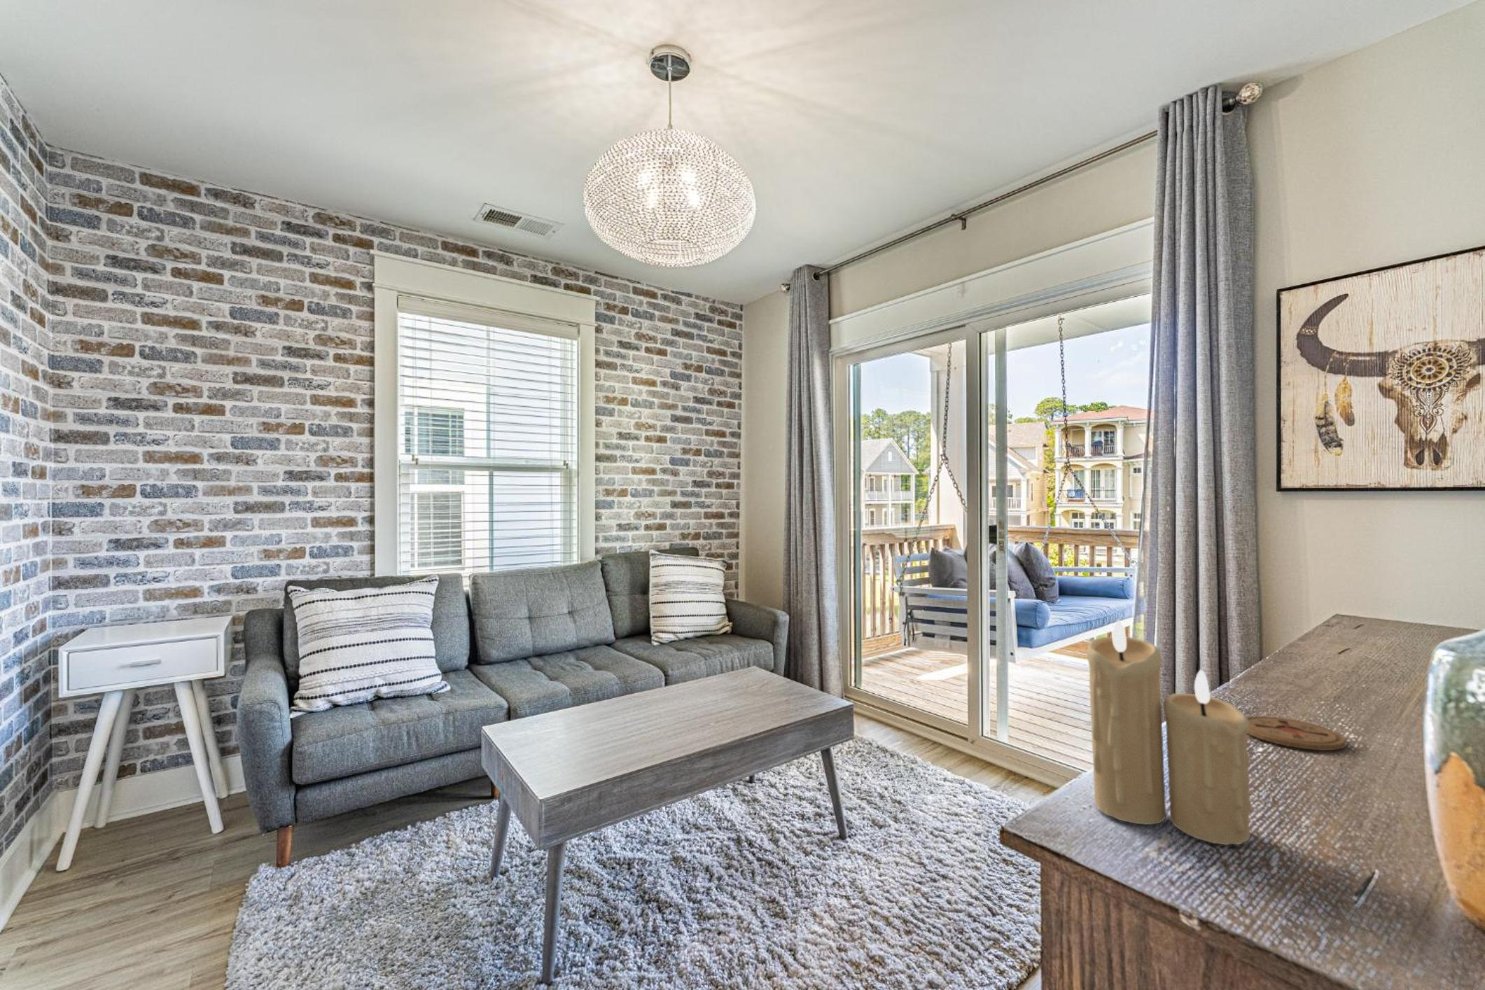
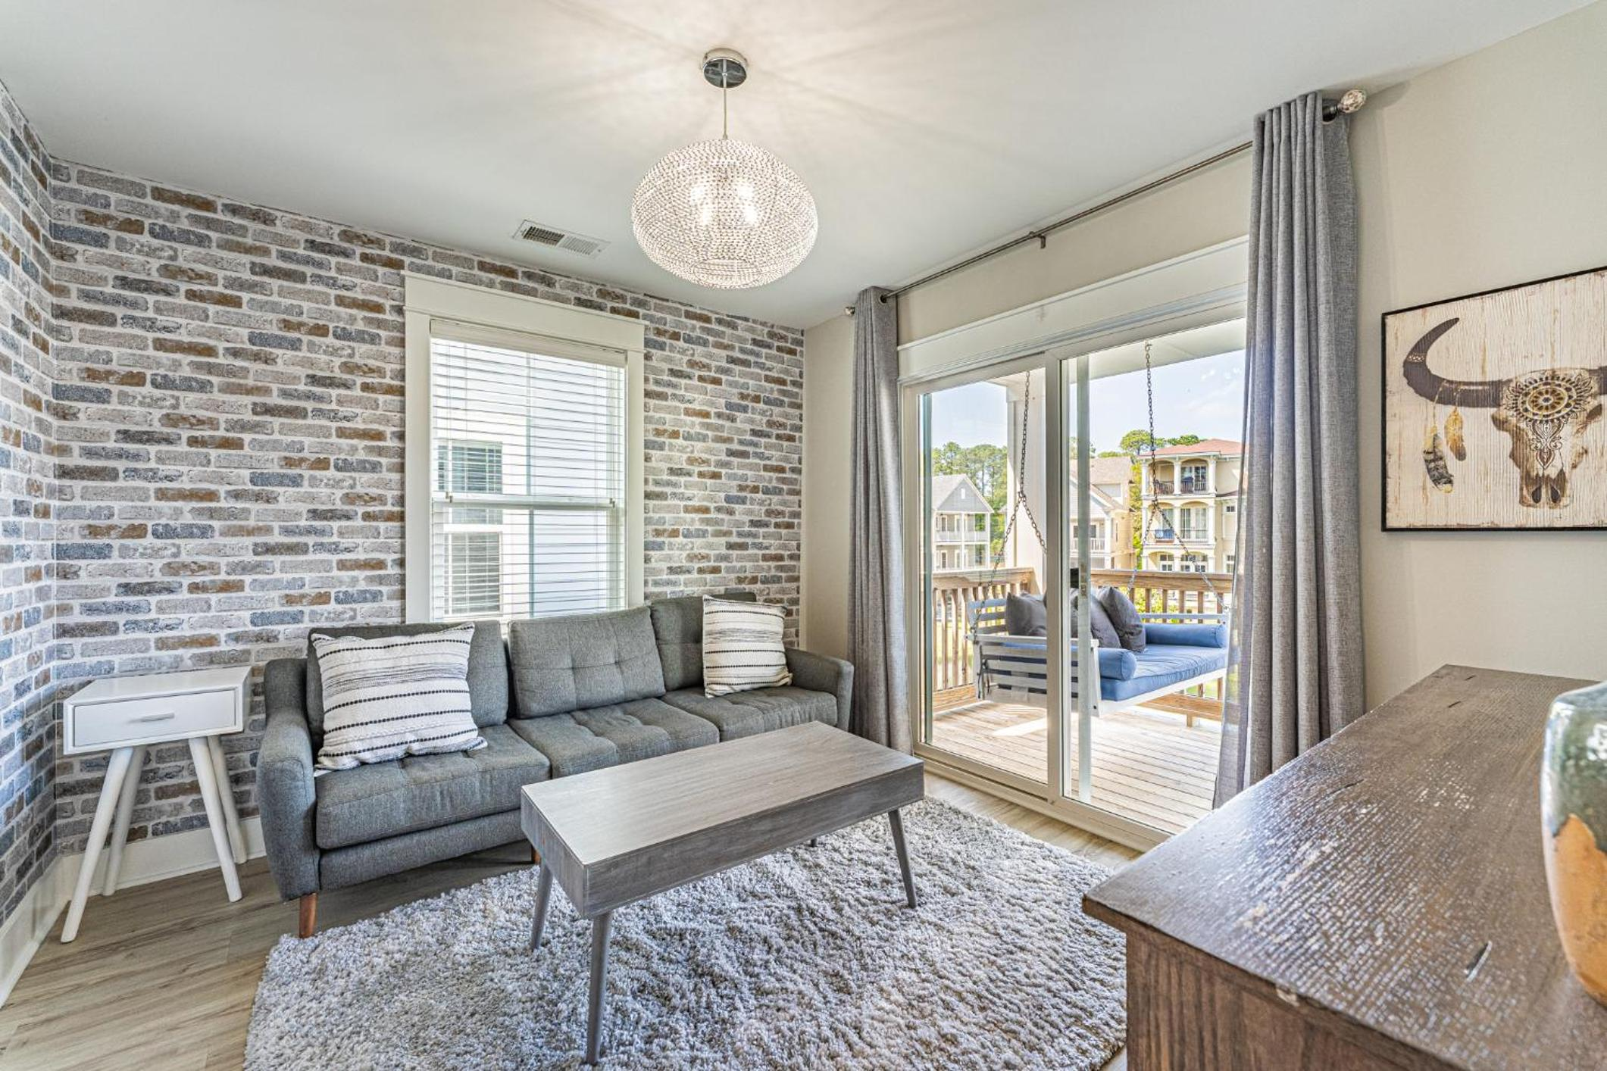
- candle [1086,619,1253,845]
- coaster [1246,716,1347,751]
